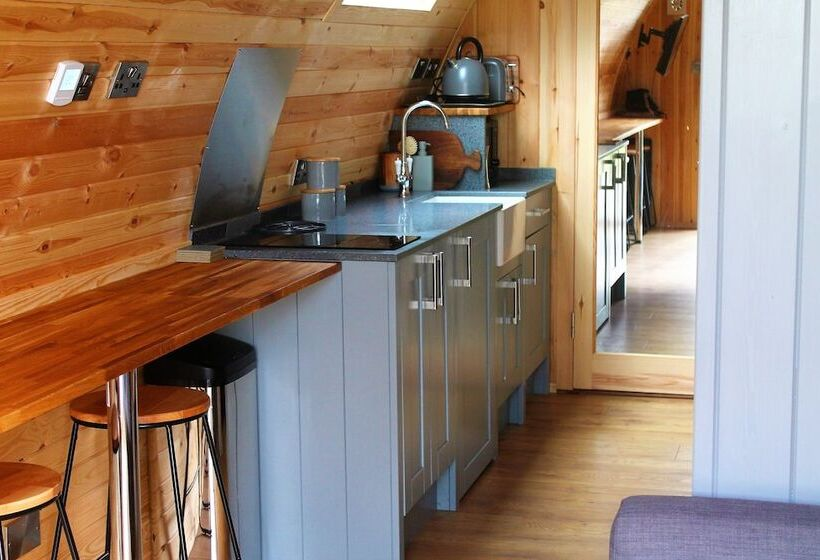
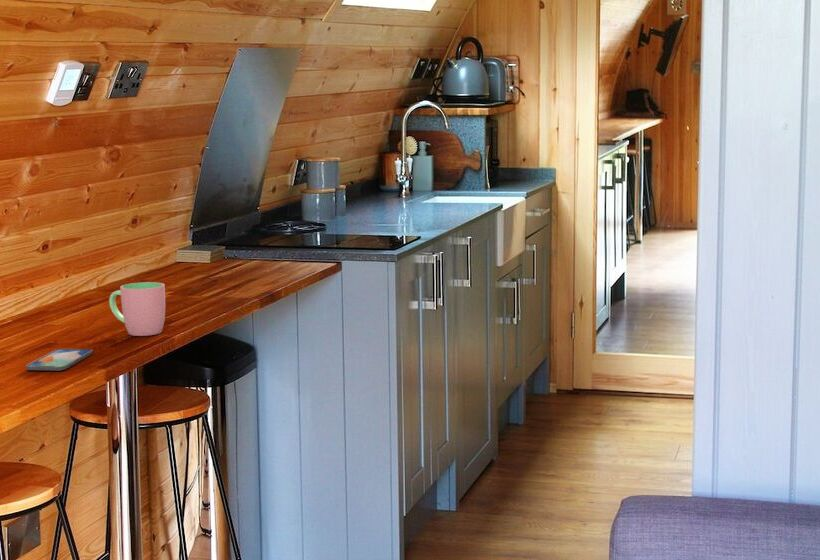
+ cup [108,281,166,337]
+ smartphone [25,348,94,371]
